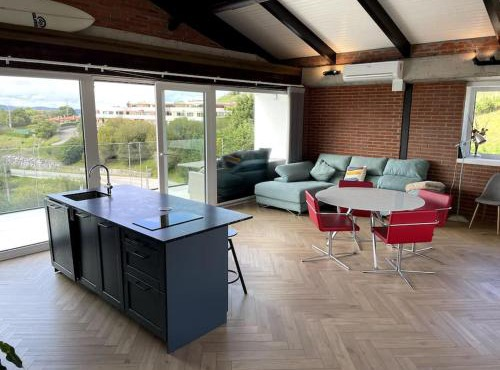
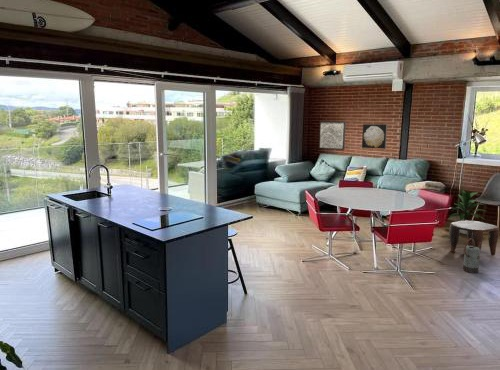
+ wall art [318,120,347,151]
+ indoor plant [449,189,486,235]
+ stool [449,220,500,257]
+ watering can [462,238,482,274]
+ wall art [361,123,388,150]
